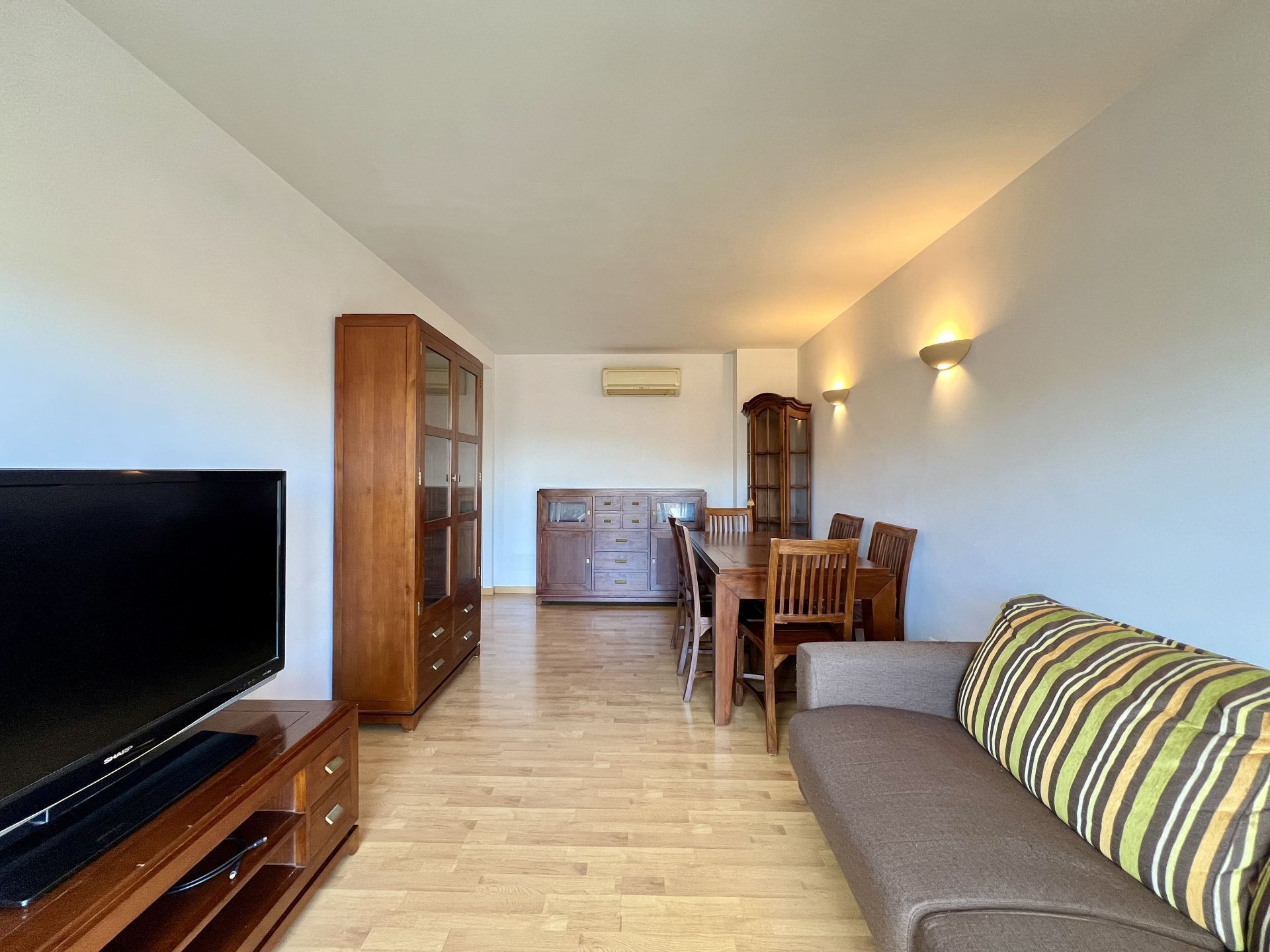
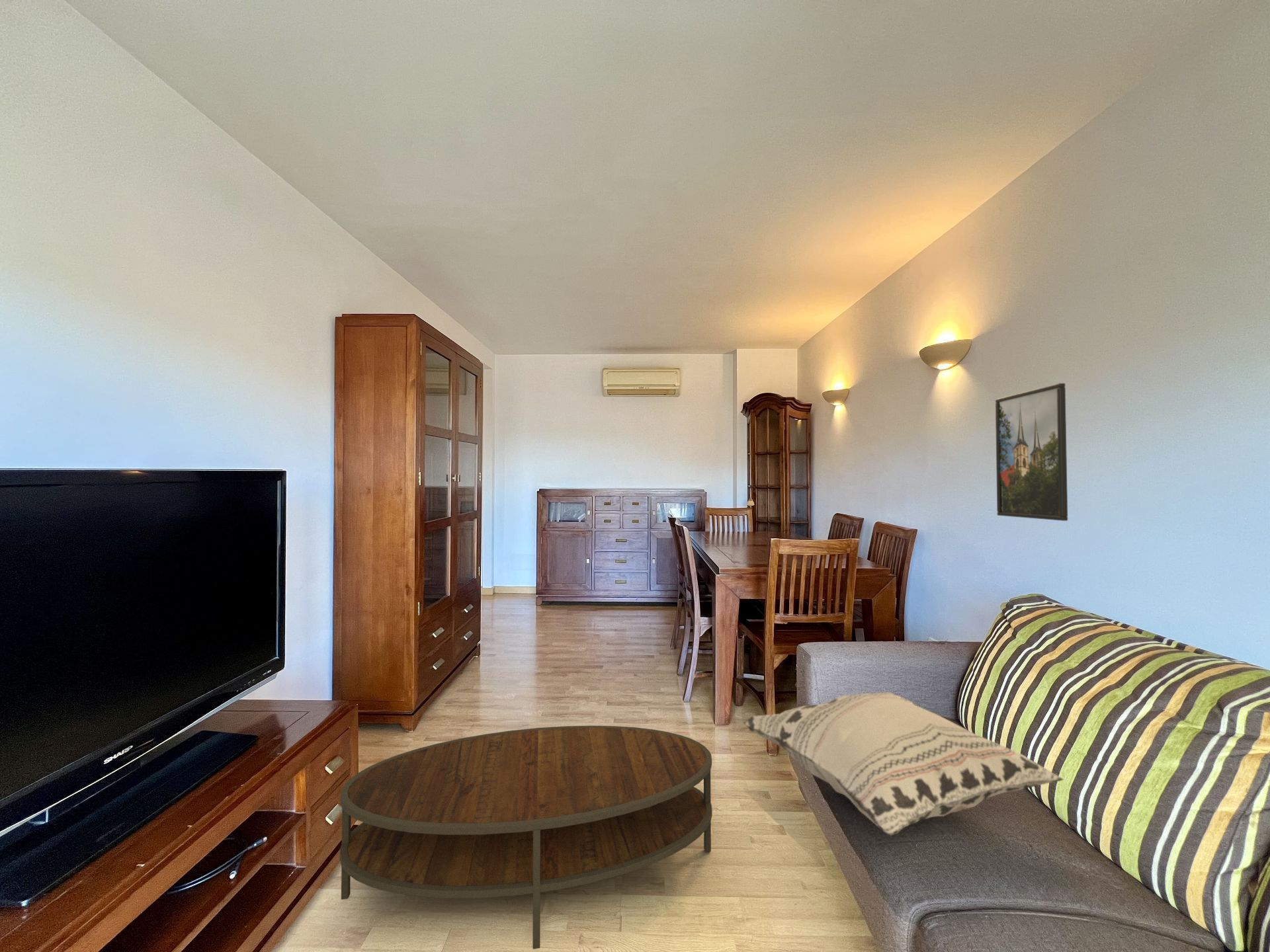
+ coffee table [339,725,713,950]
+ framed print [995,383,1068,522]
+ decorative pillow [742,692,1064,836]
